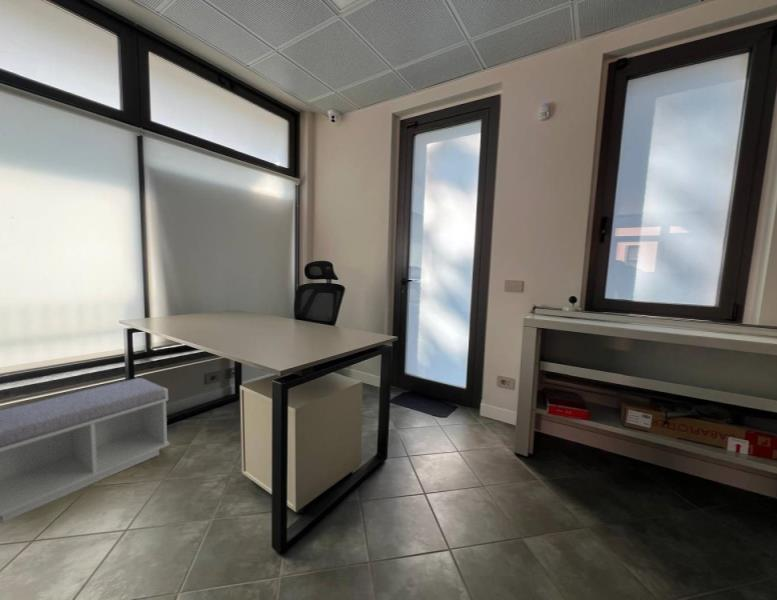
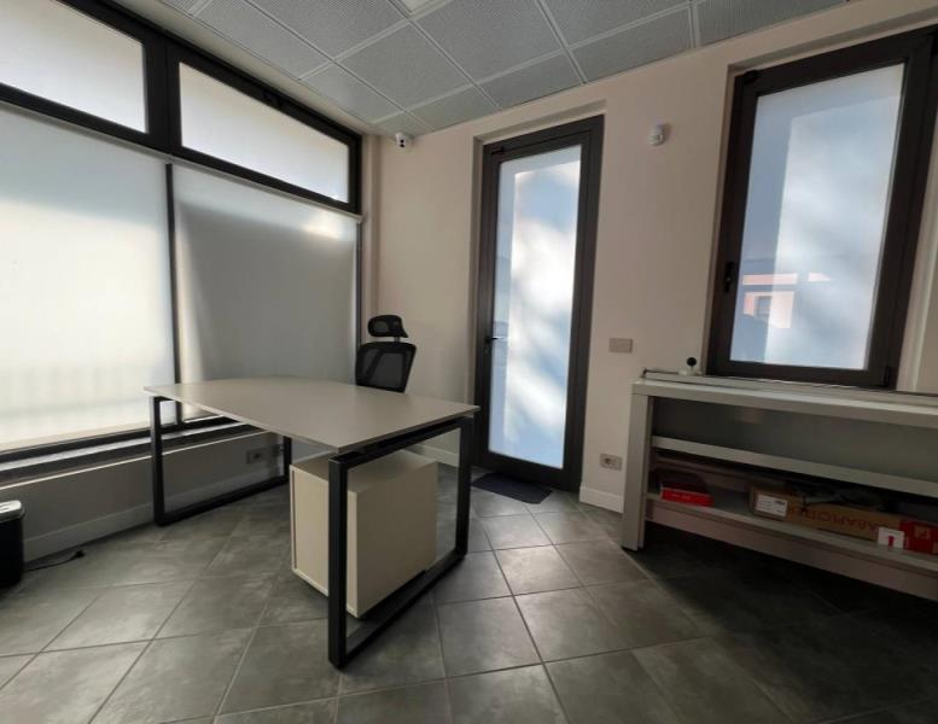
- bench [0,377,170,523]
